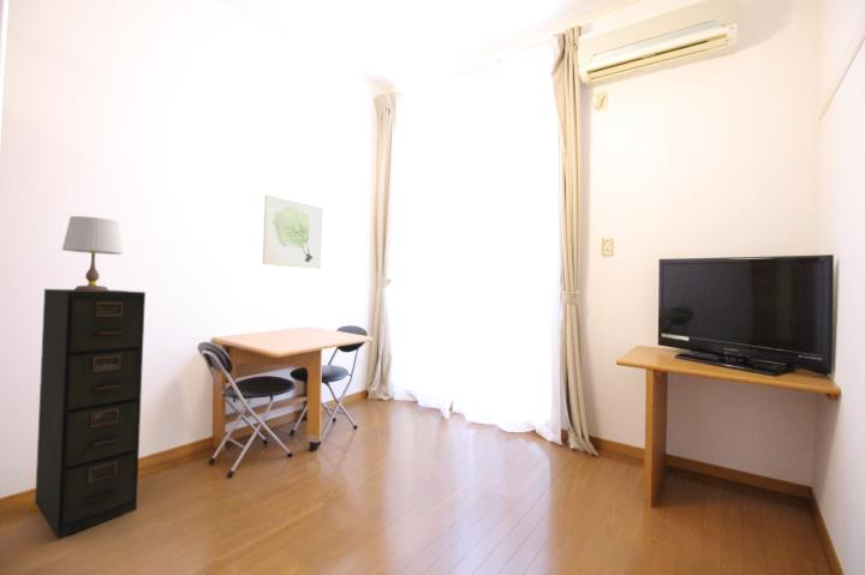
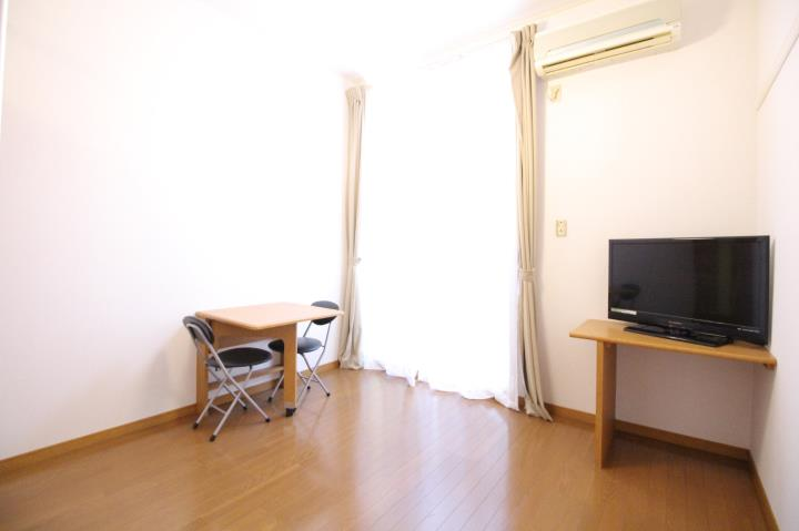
- wall art [262,193,324,270]
- filing cabinet [34,288,147,539]
- table lamp [61,215,124,291]
